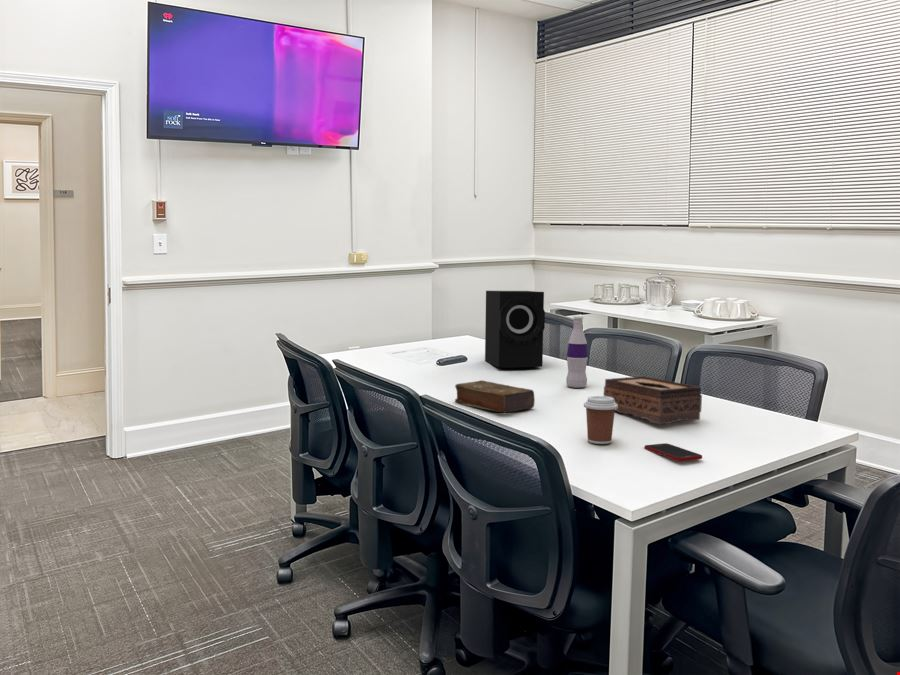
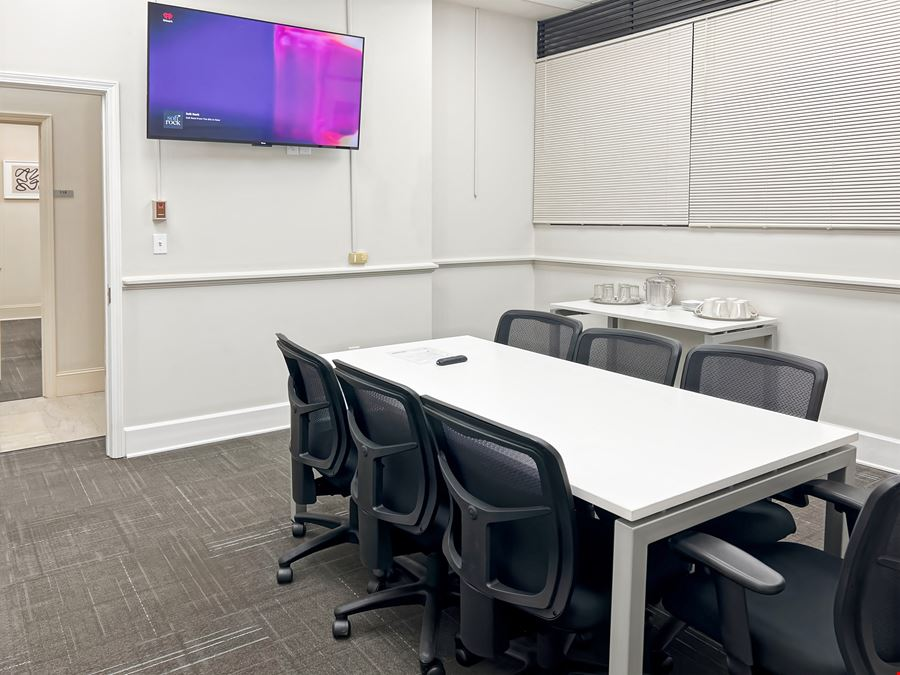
- book [454,380,536,413]
- tissue box [603,375,703,426]
- bottle [565,316,589,389]
- cell phone [643,442,703,462]
- coffee cup [583,395,617,445]
- speaker [484,290,546,369]
